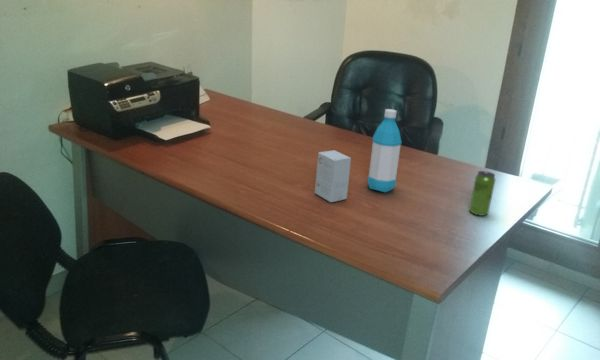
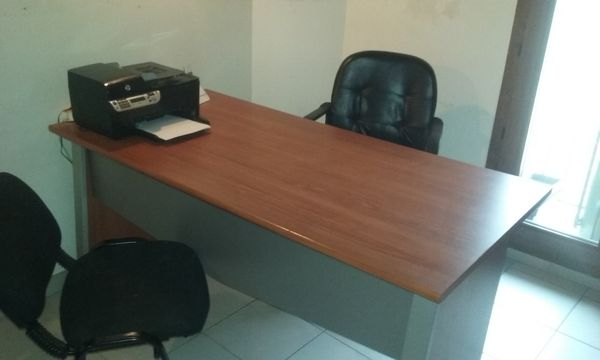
- small box [314,149,352,203]
- beverage can [468,170,496,217]
- water bottle [367,108,403,193]
